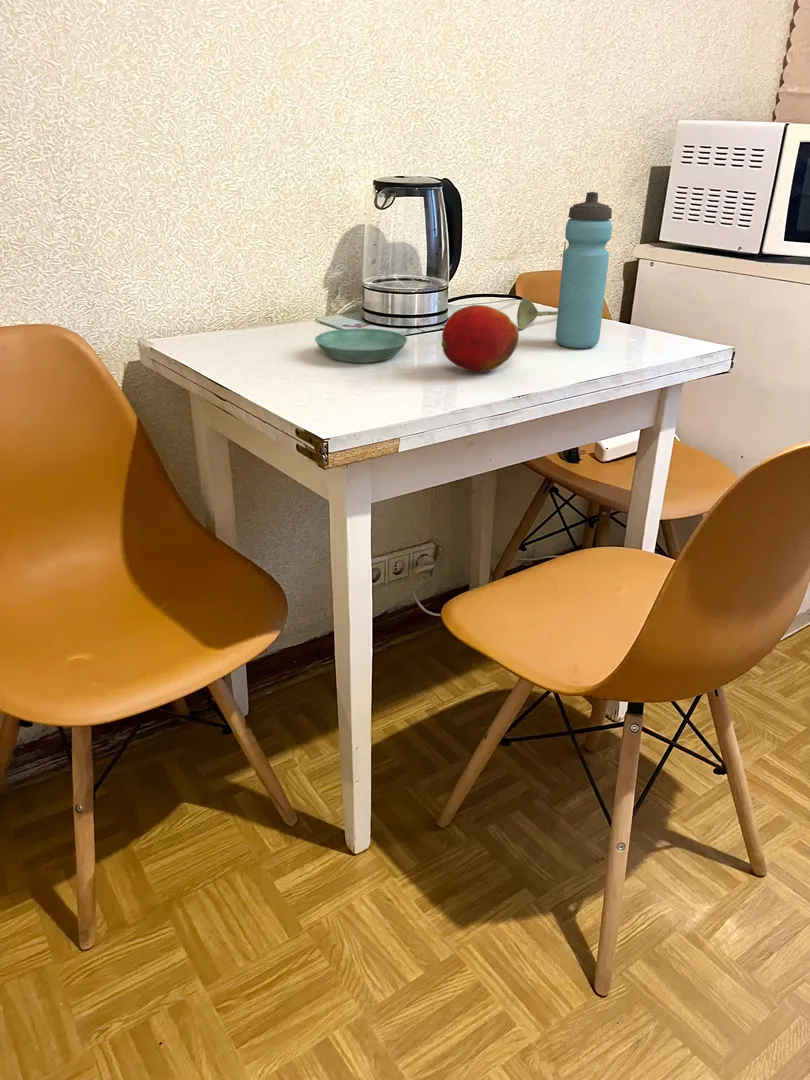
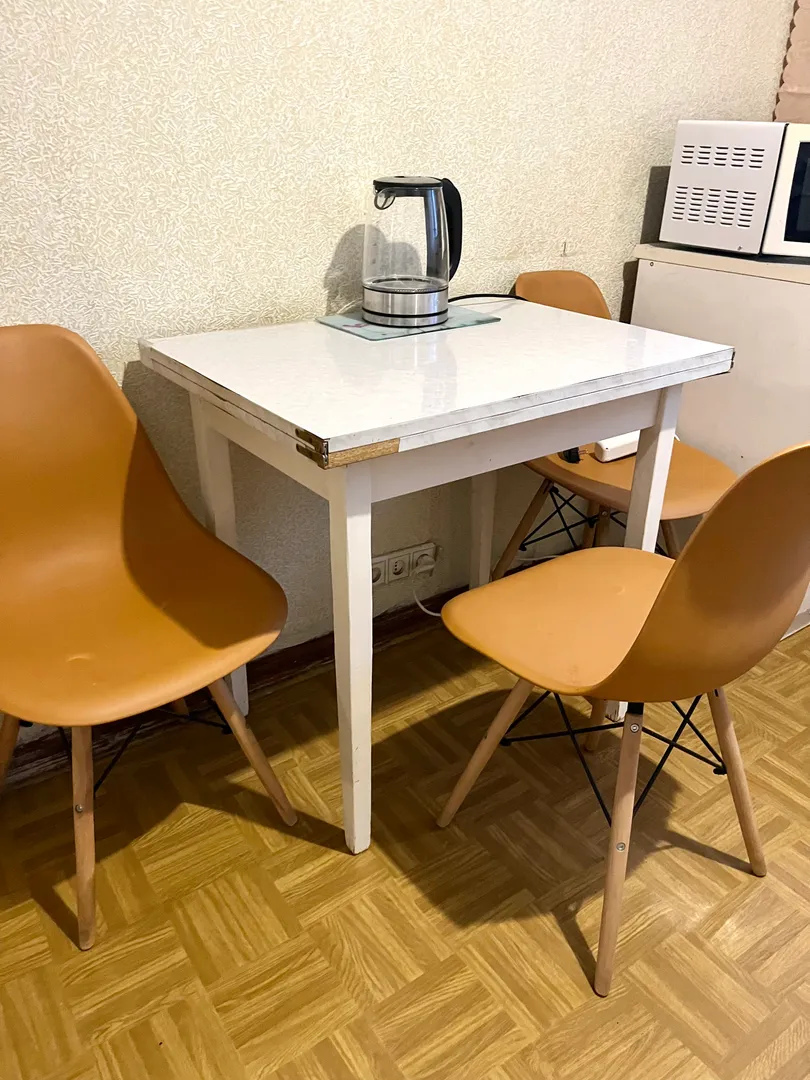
- water bottle [555,191,613,349]
- fruit [440,304,520,373]
- soupspoon [516,297,558,330]
- saucer [314,327,408,363]
